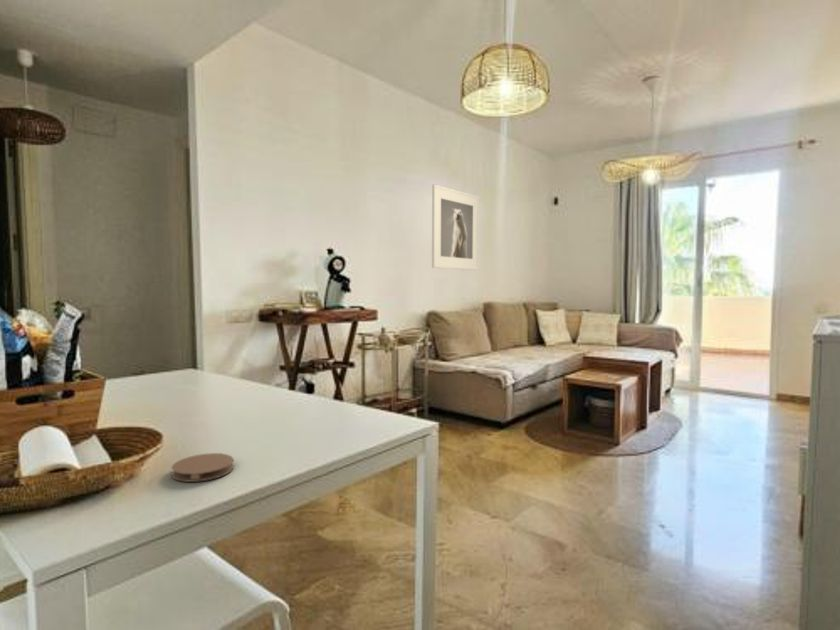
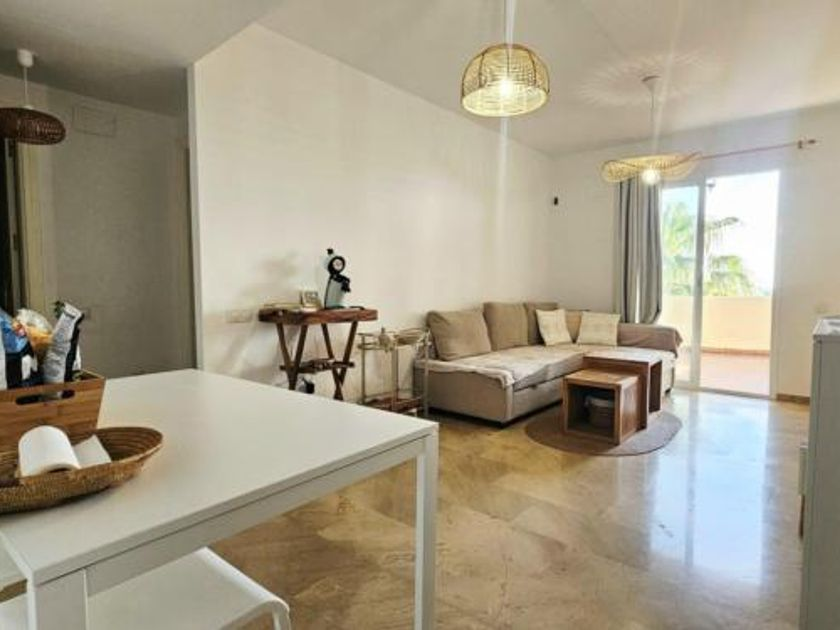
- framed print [431,183,480,271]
- coaster [171,452,235,483]
